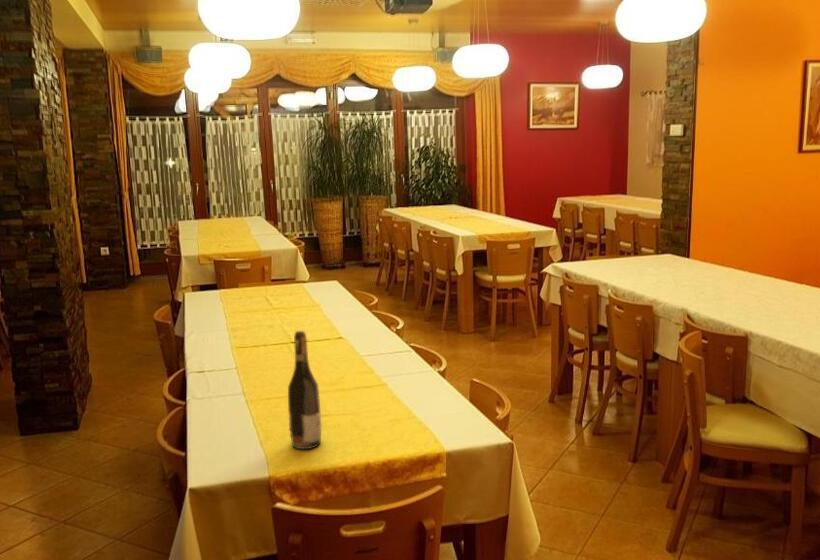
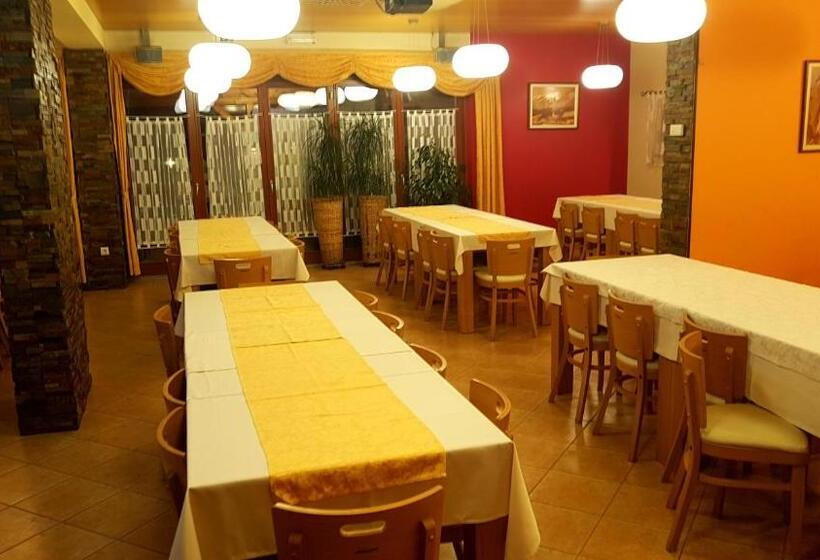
- wine bottle [287,330,323,450]
